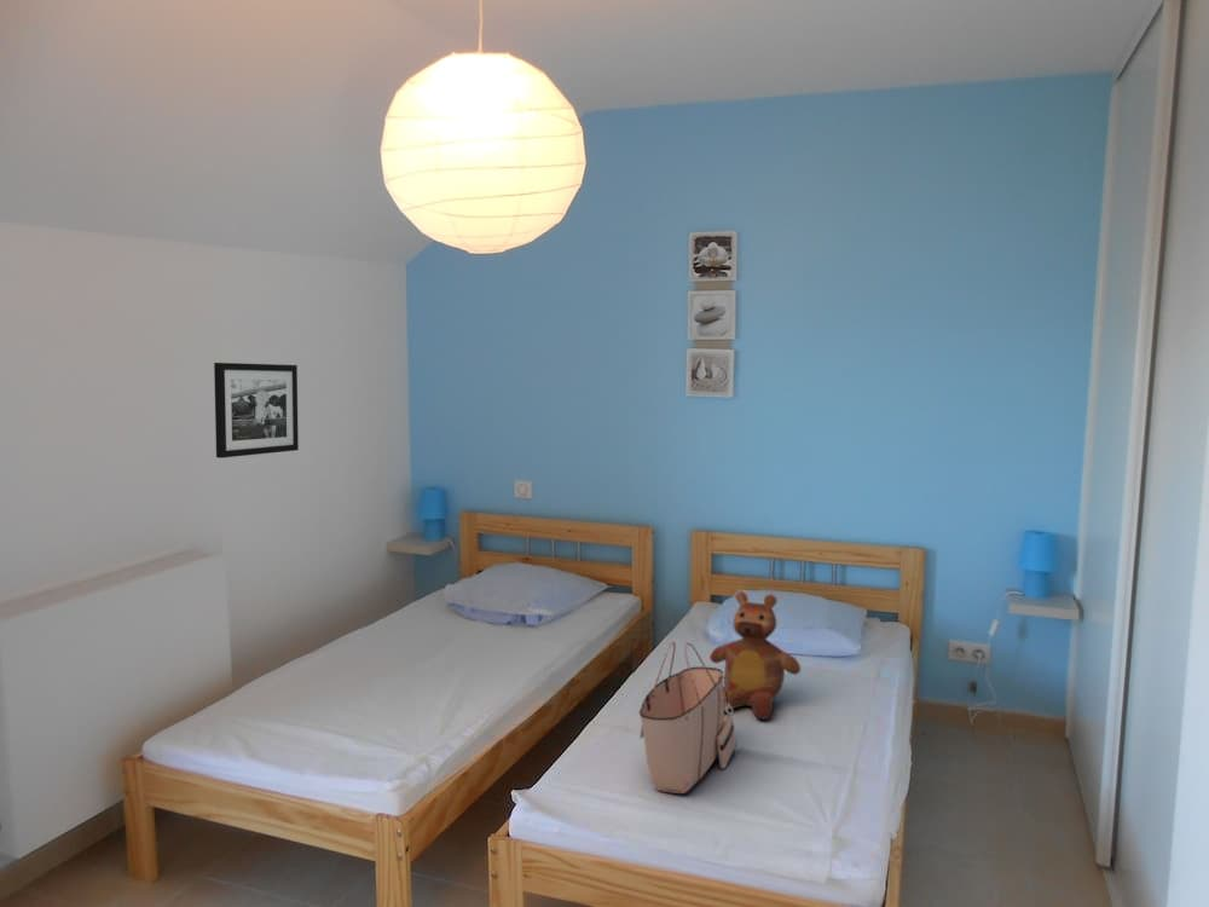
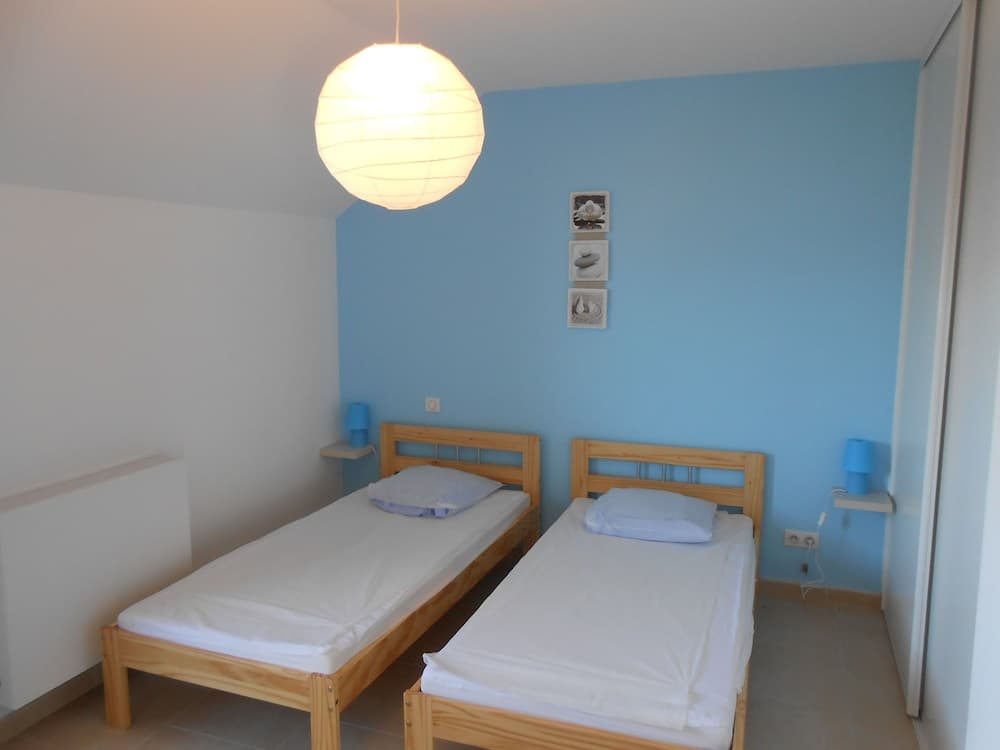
- picture frame [213,362,300,460]
- tote bag [638,641,737,795]
- teddy bear [708,590,802,721]
